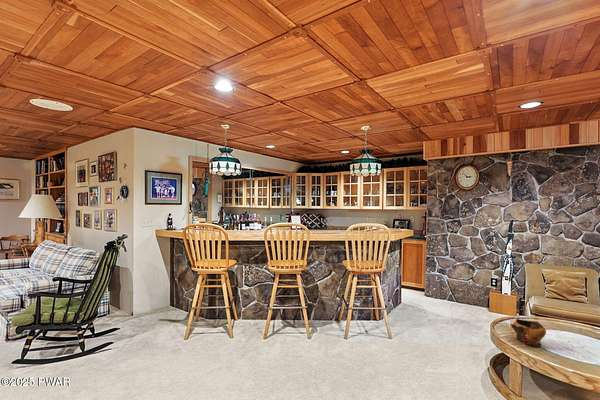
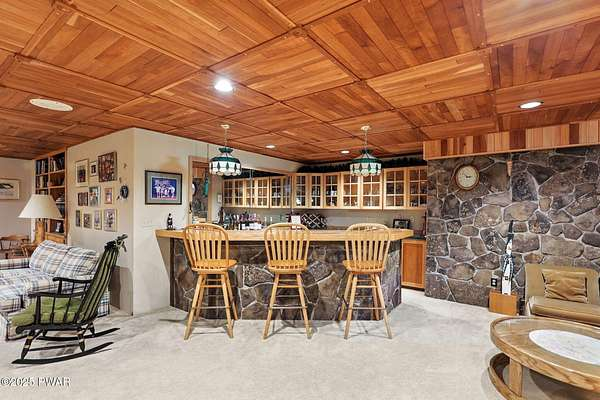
- decorative bowl [510,318,547,348]
